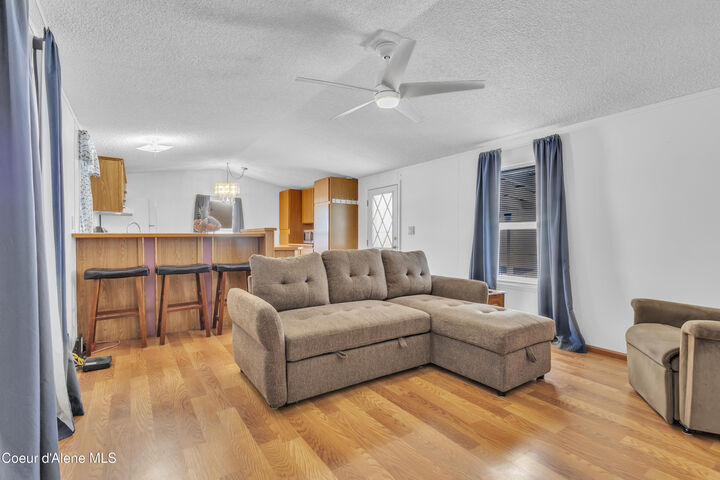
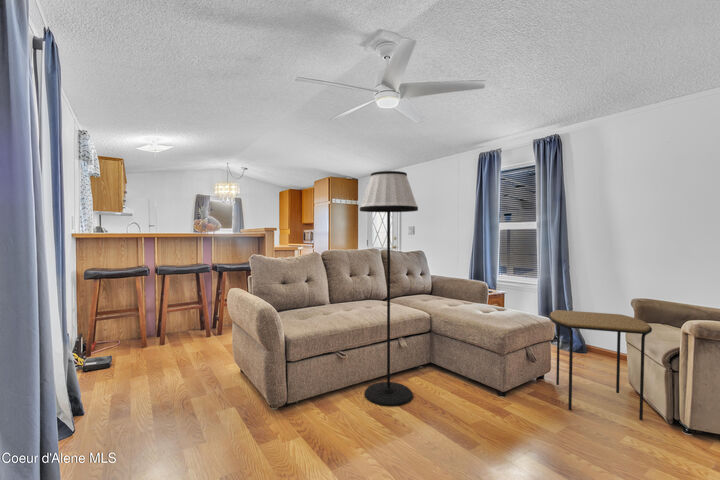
+ floor lamp [359,170,419,408]
+ side table [548,309,653,421]
